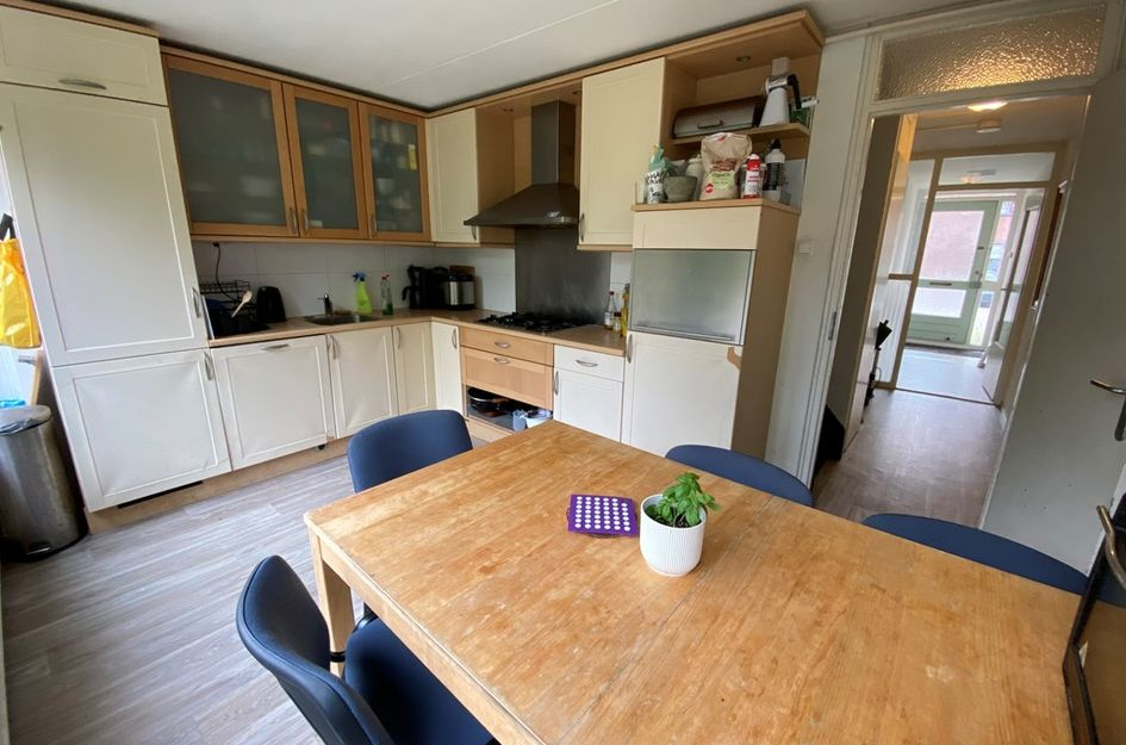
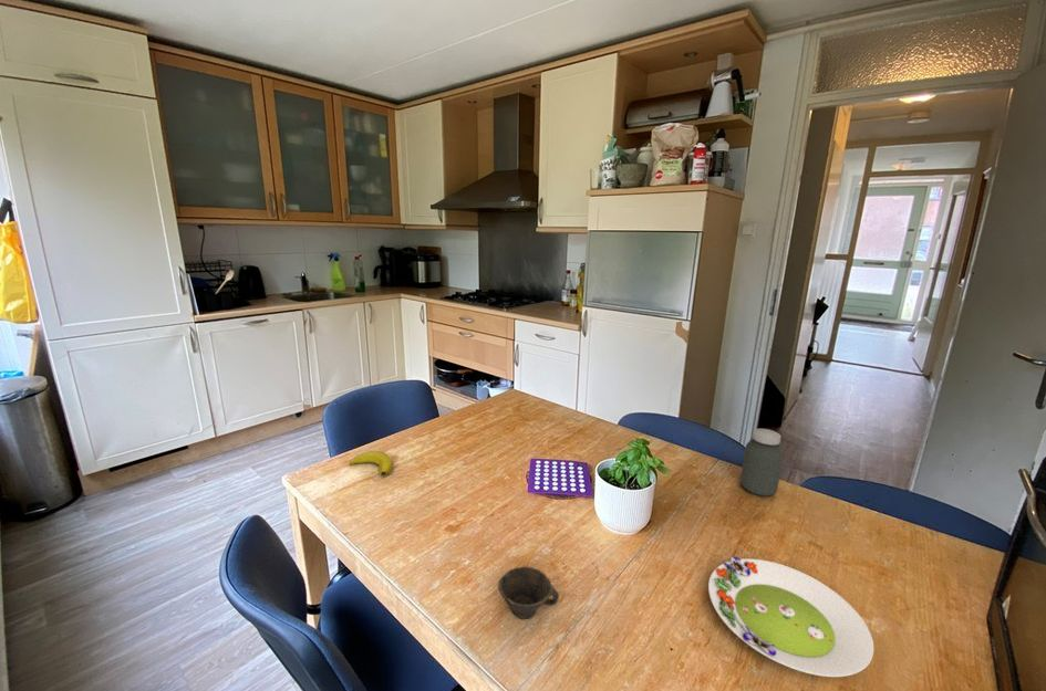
+ banana [349,450,394,477]
+ jar [739,428,785,498]
+ salad plate [707,555,874,678]
+ cup [497,565,560,620]
